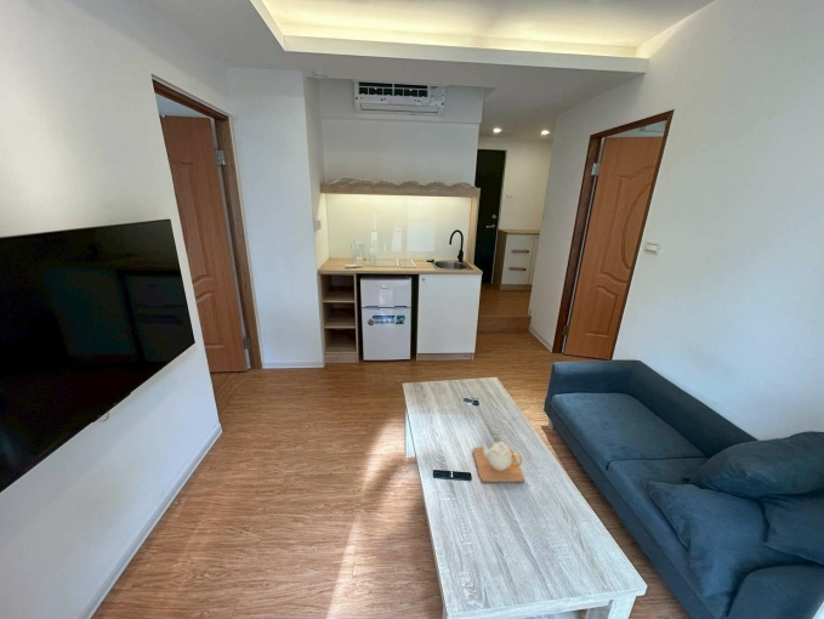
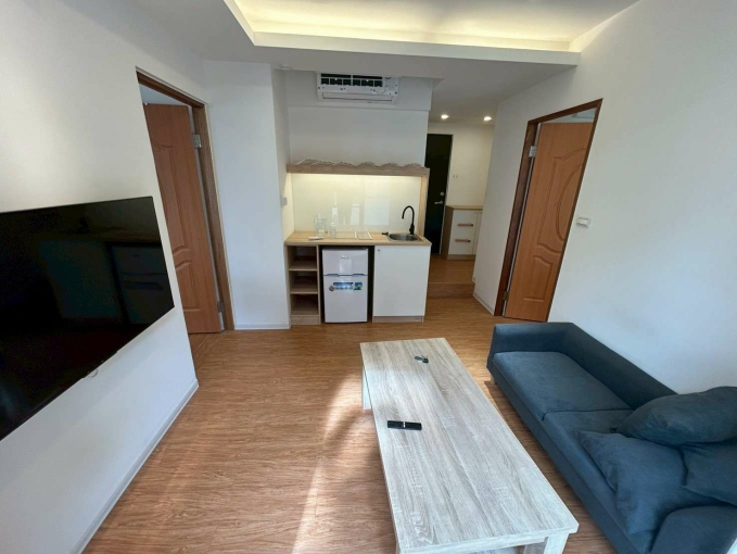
- teapot [472,441,525,483]
